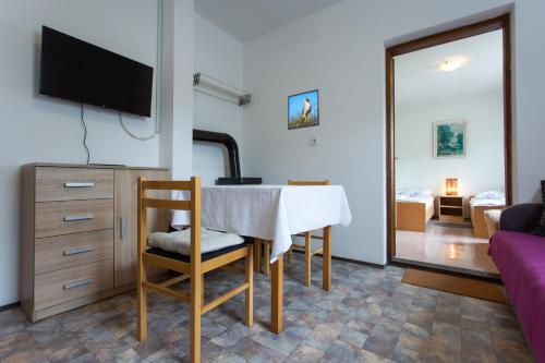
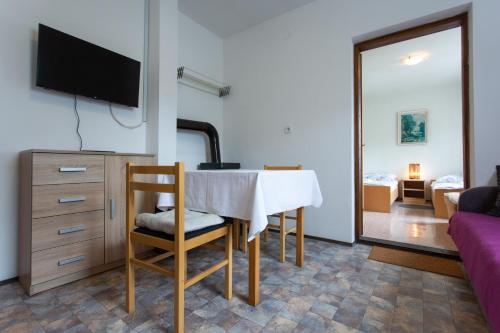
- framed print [287,88,320,131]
